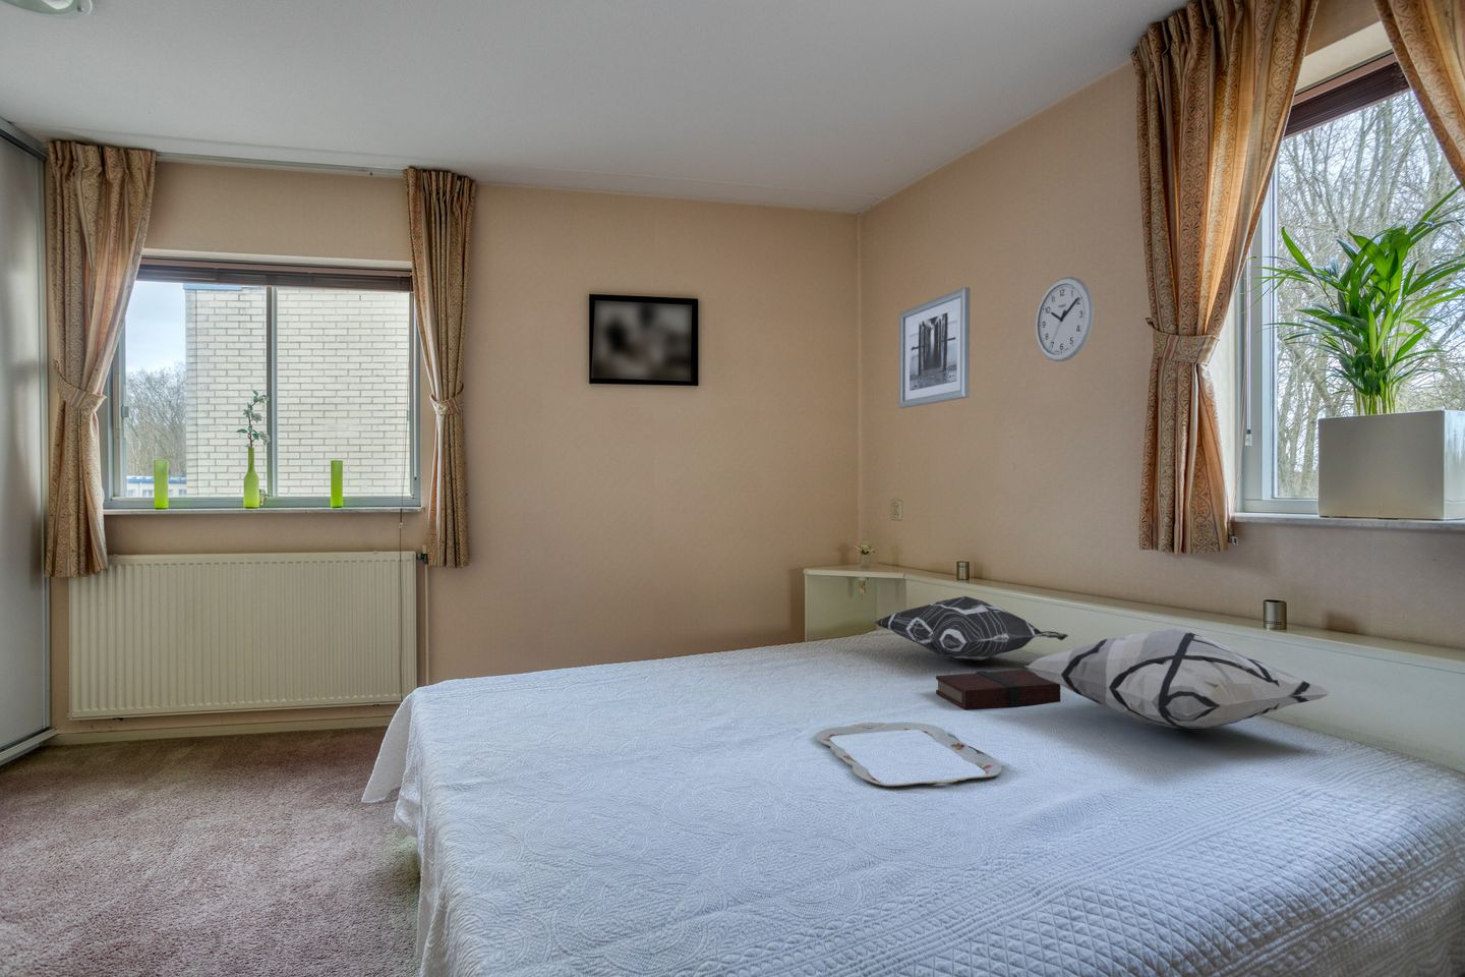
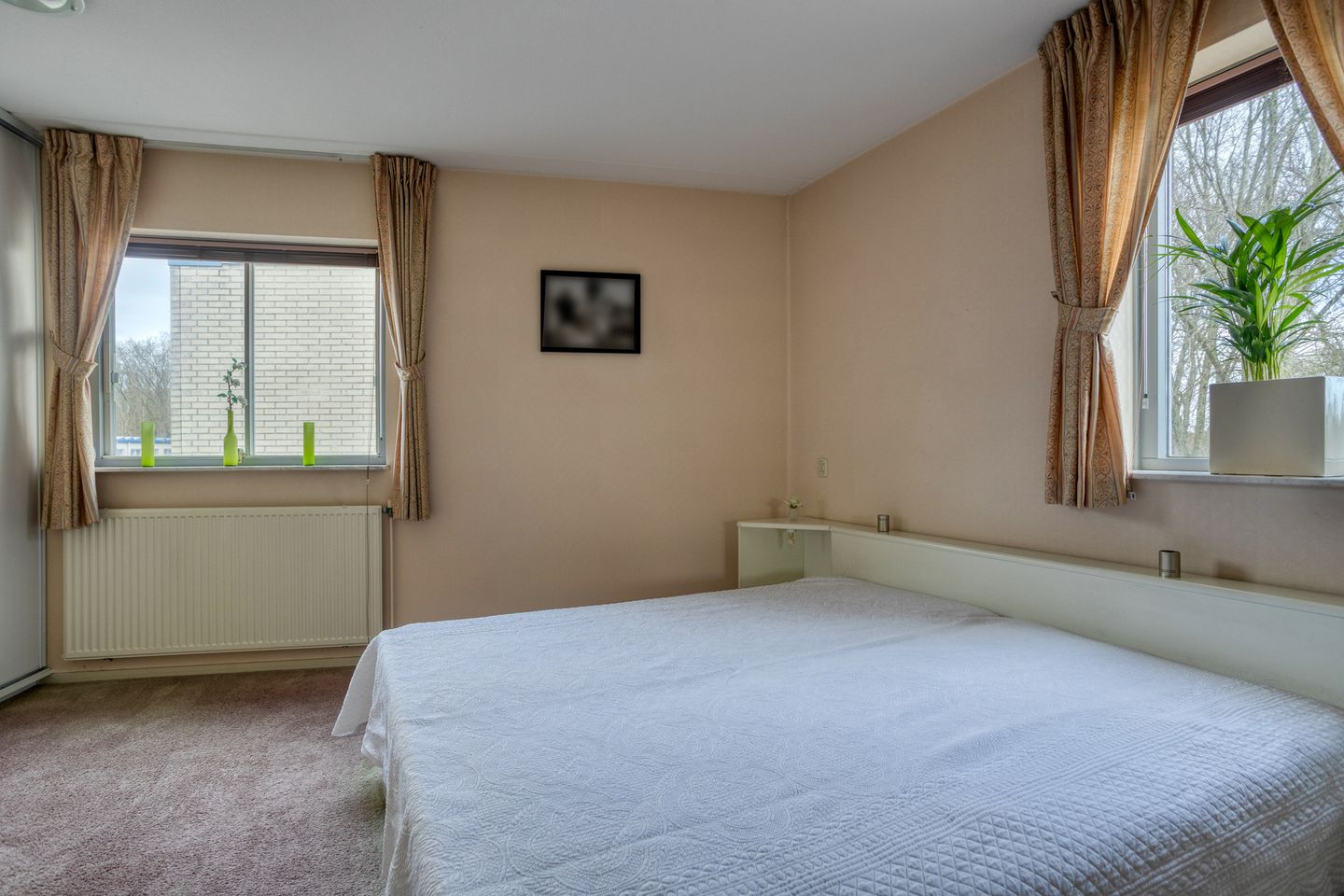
- serving tray [814,722,1003,787]
- decorative pillow [1022,628,1333,729]
- decorative pillow [874,595,1069,662]
- wall clock [1034,276,1094,362]
- book [935,668,1061,711]
- wall art [898,286,970,409]
